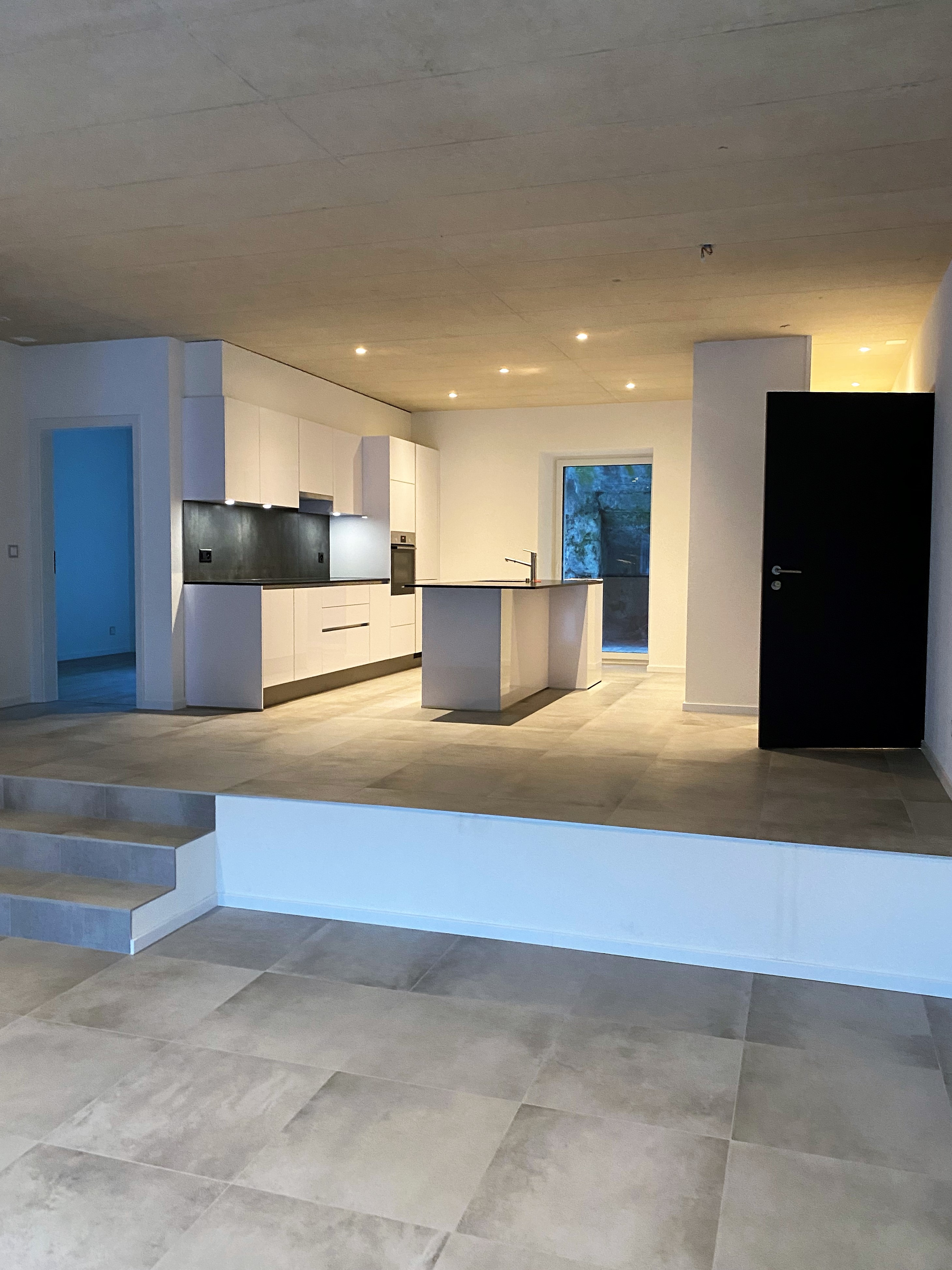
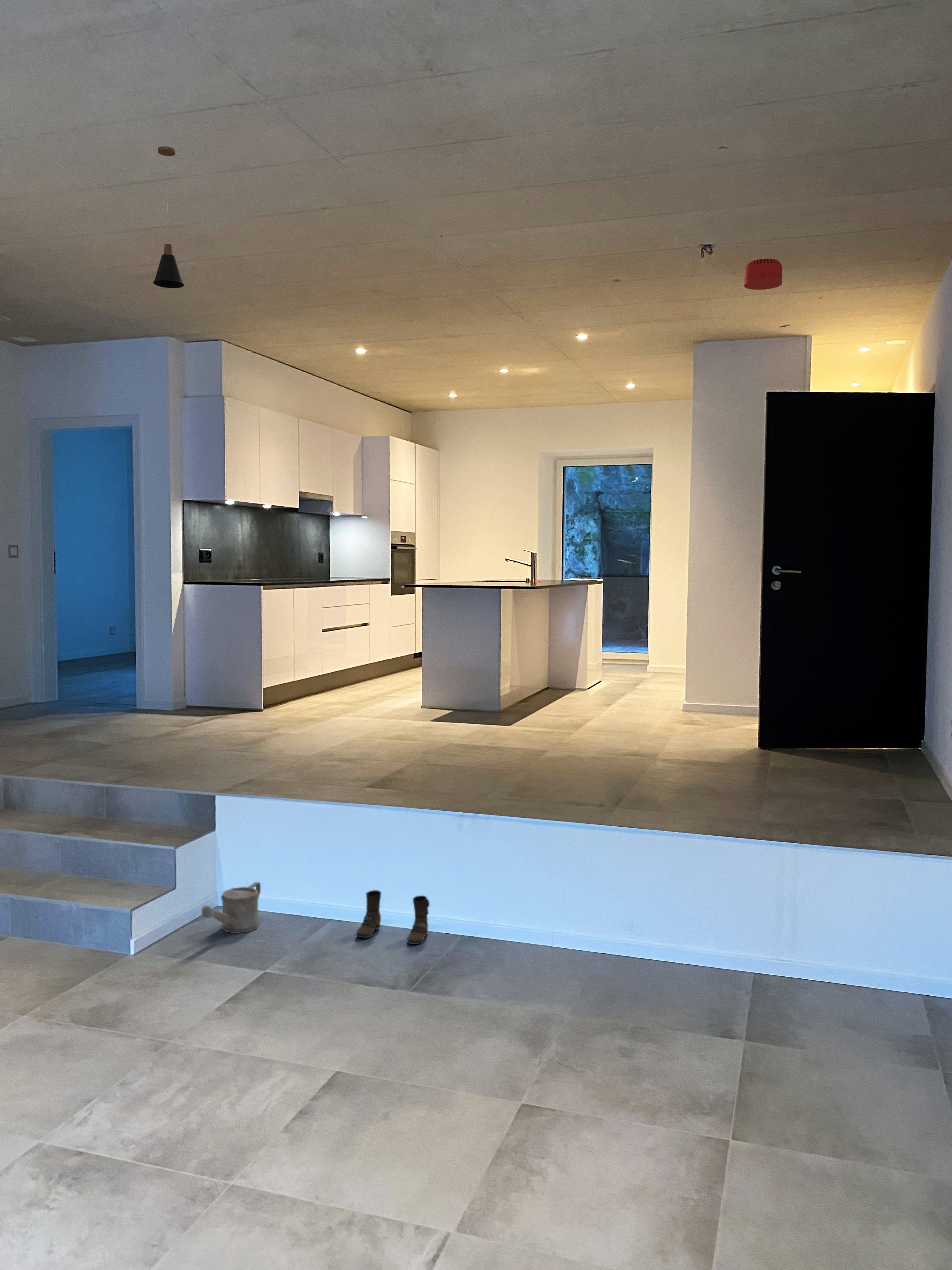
+ pendant lamp [153,146,185,288]
+ boots [356,890,430,945]
+ smoke detector [744,258,783,290]
+ watering can [202,882,261,934]
